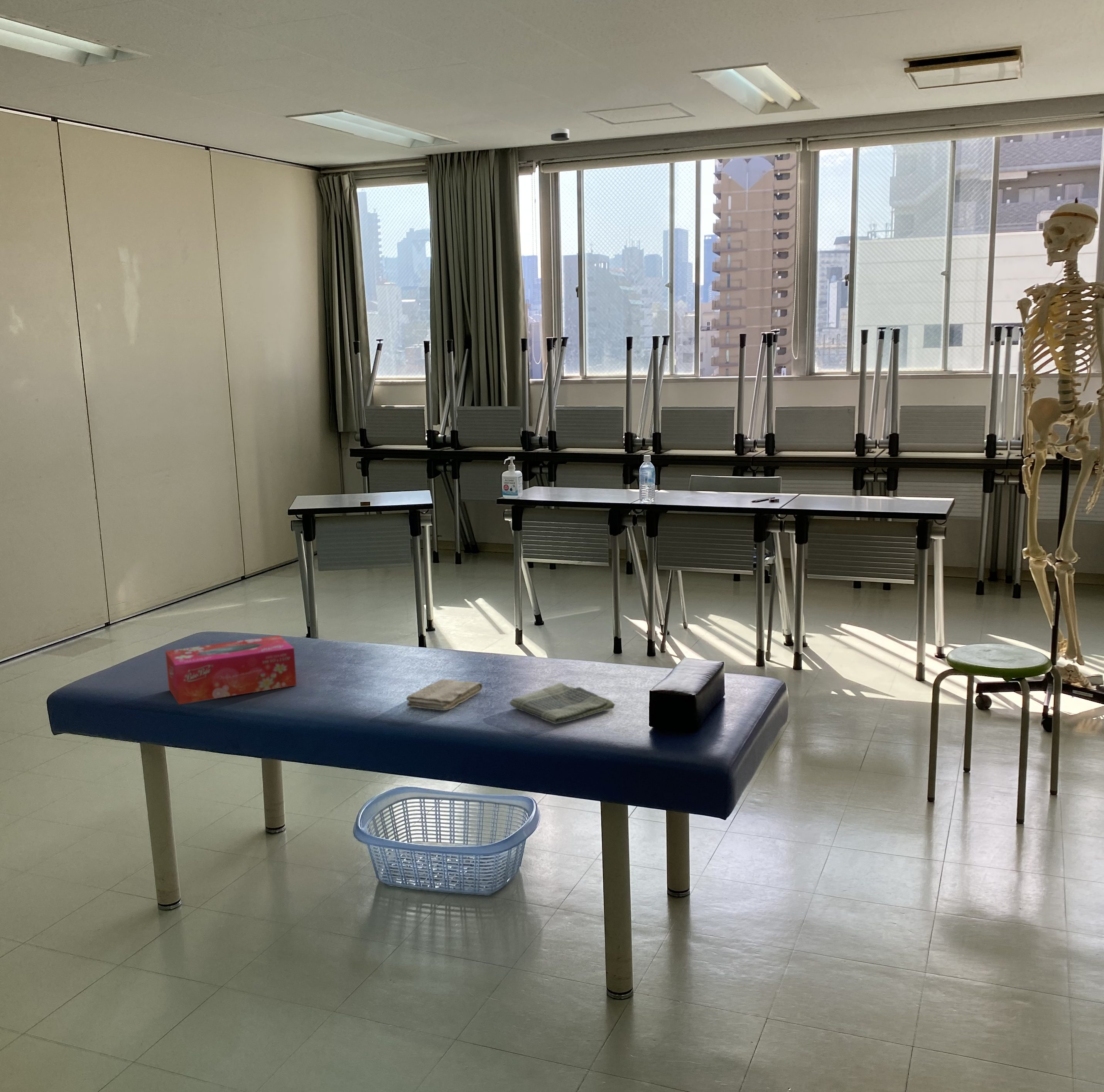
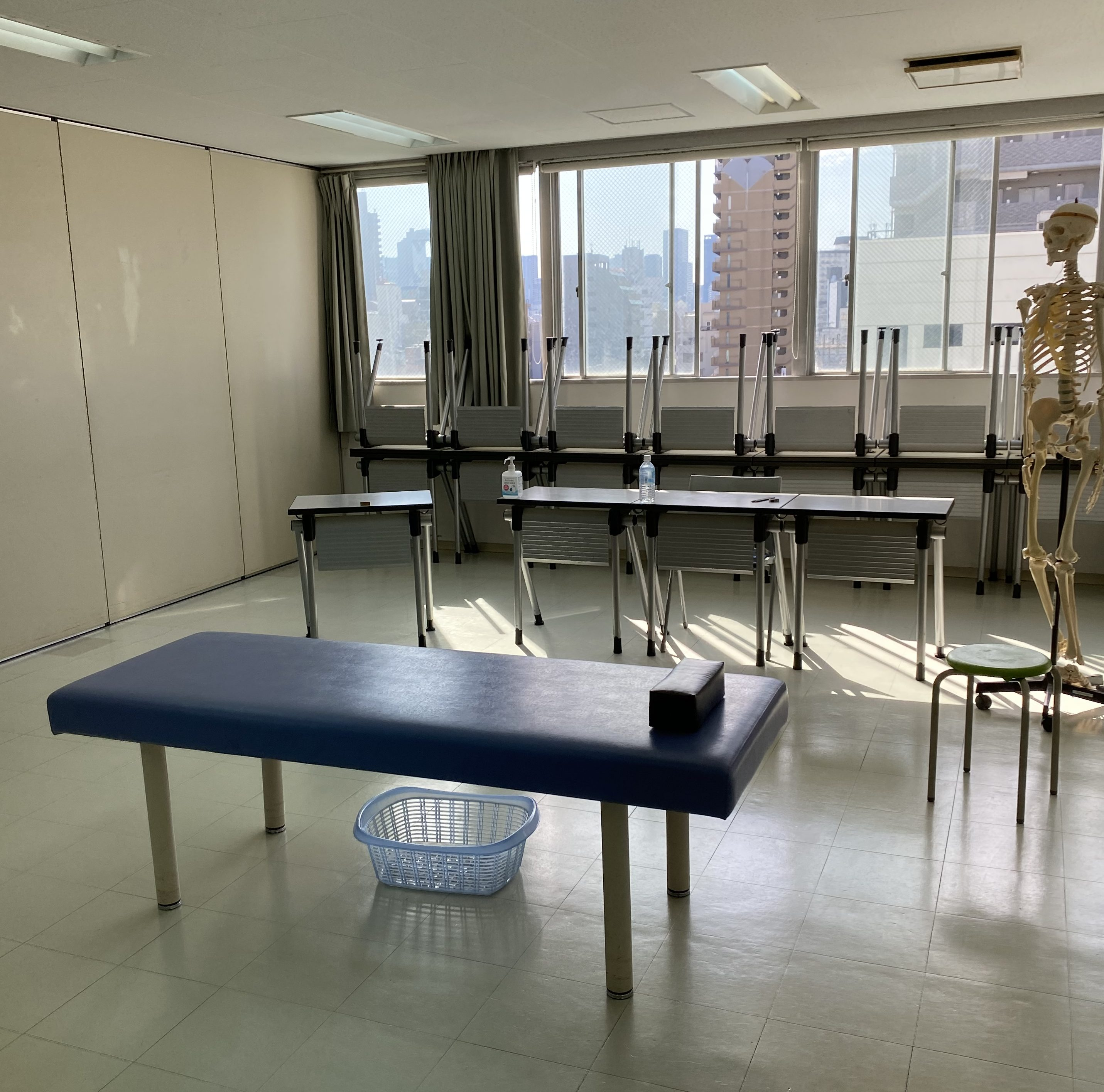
- dish towel [509,682,615,724]
- tissue box [165,635,297,705]
- smoke detector [550,128,570,142]
- washcloth [406,679,483,711]
